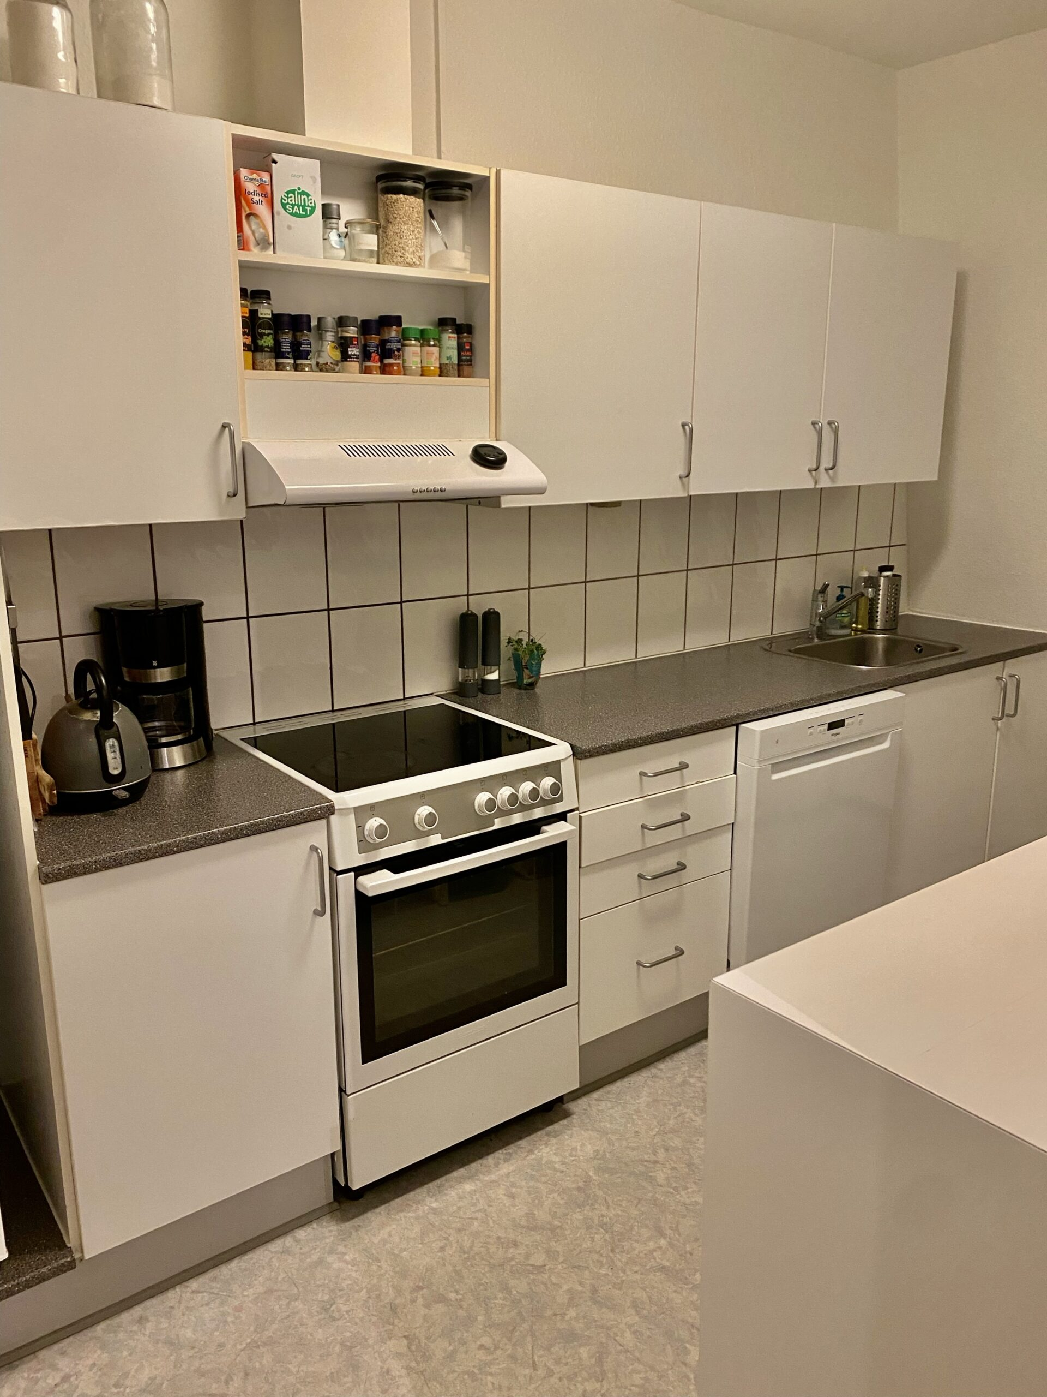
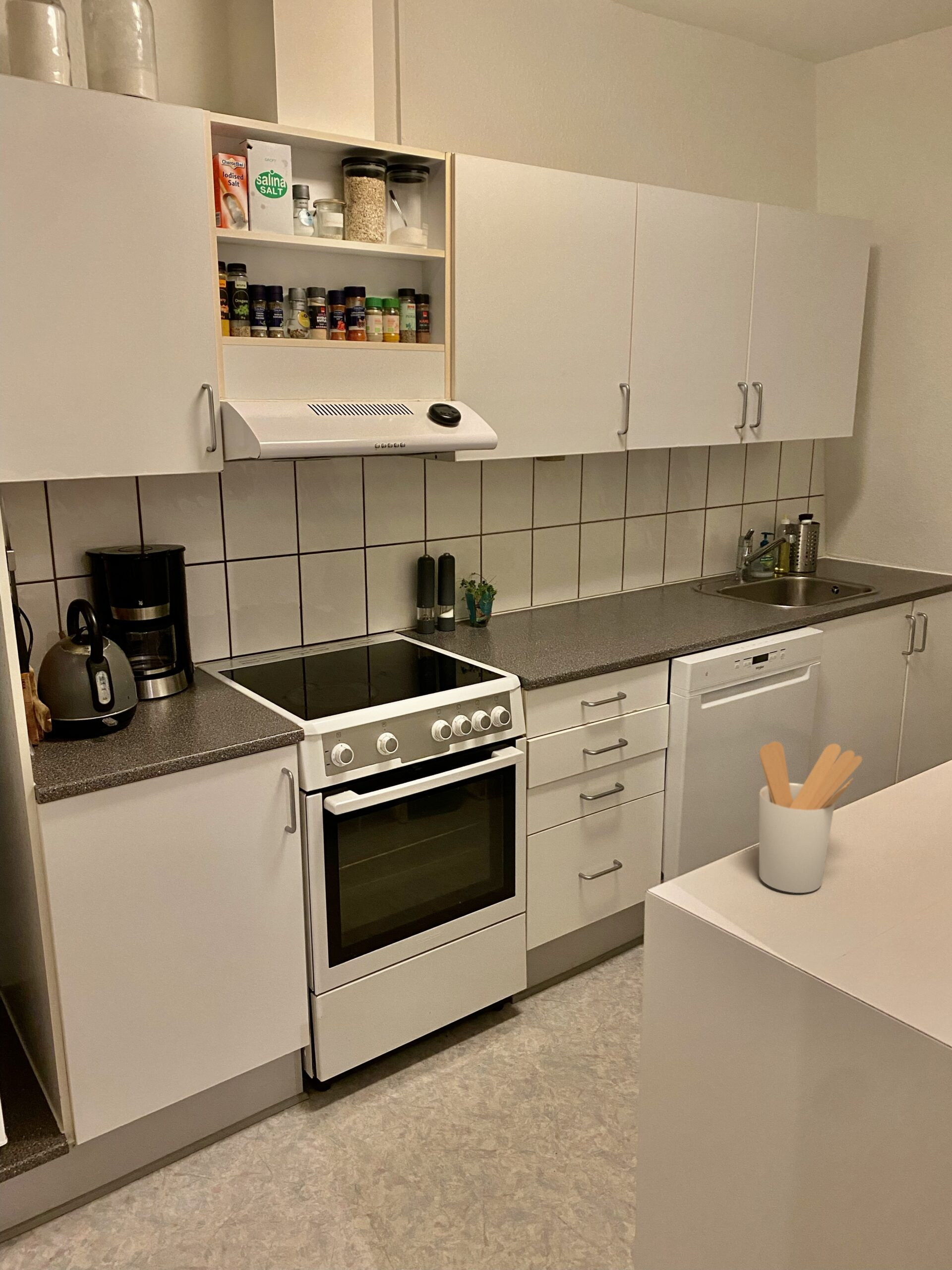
+ utensil holder [759,741,863,893]
